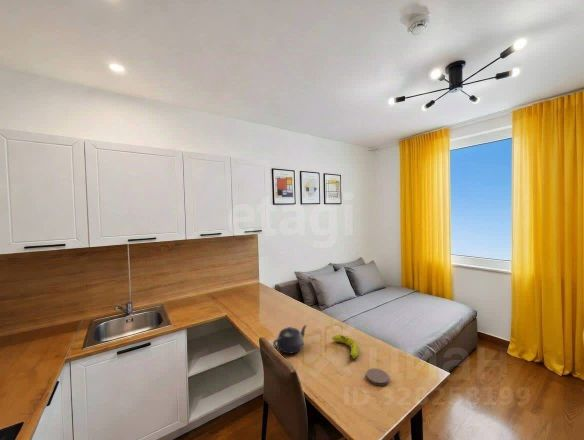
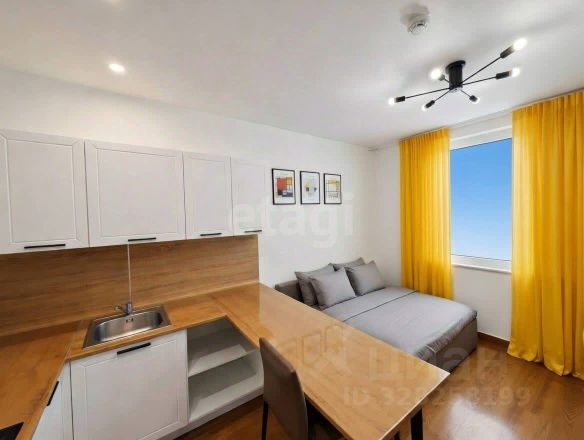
- fruit [331,334,360,360]
- coaster [365,368,390,387]
- teapot [272,324,308,355]
